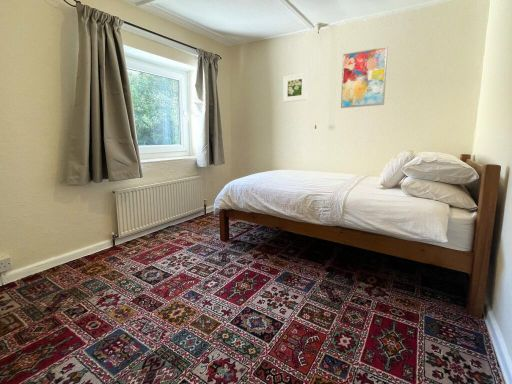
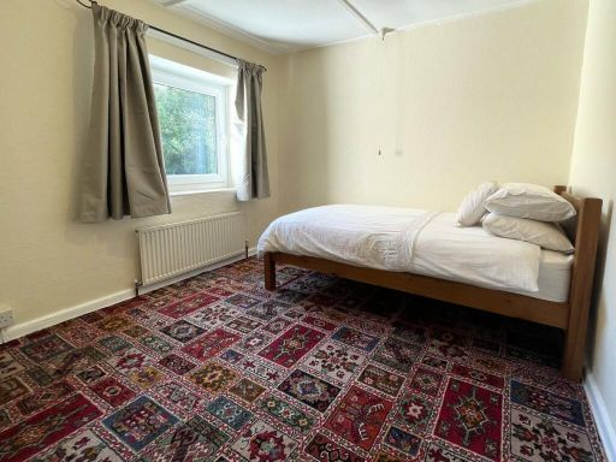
- wall art [340,45,389,109]
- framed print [282,72,308,103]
